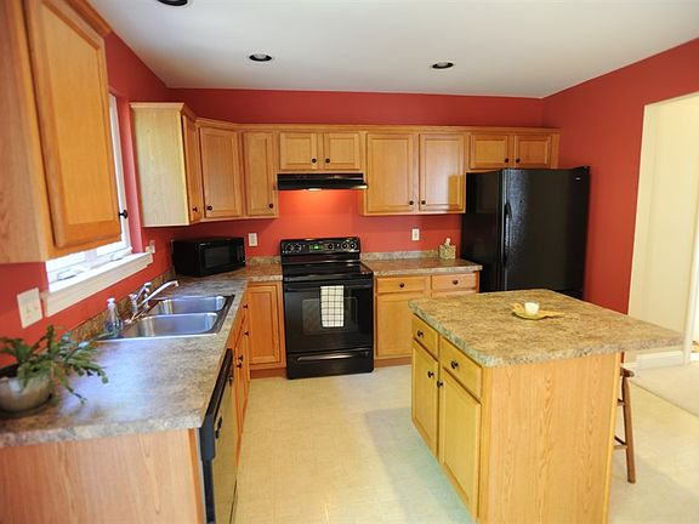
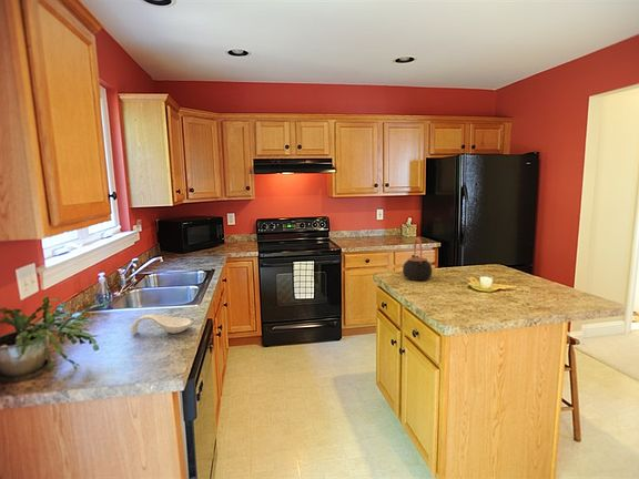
+ spoon rest [130,314,192,335]
+ teapot [402,236,434,282]
